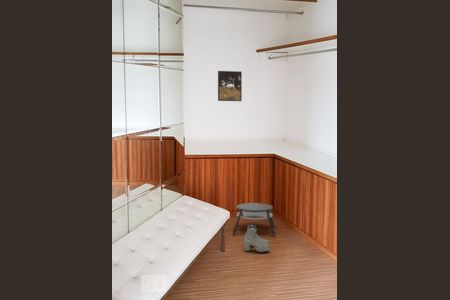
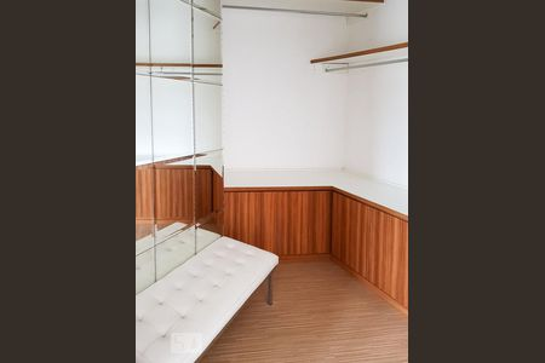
- boots [243,223,270,253]
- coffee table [231,202,277,237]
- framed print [217,70,243,102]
